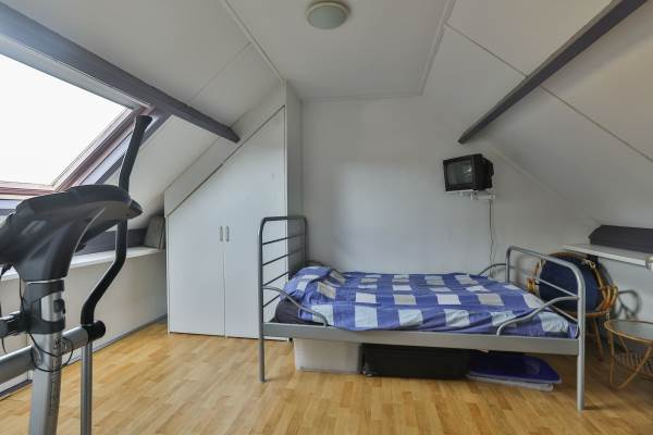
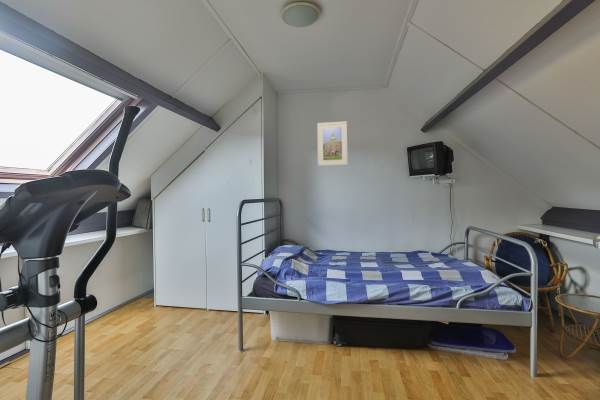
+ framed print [316,120,349,167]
